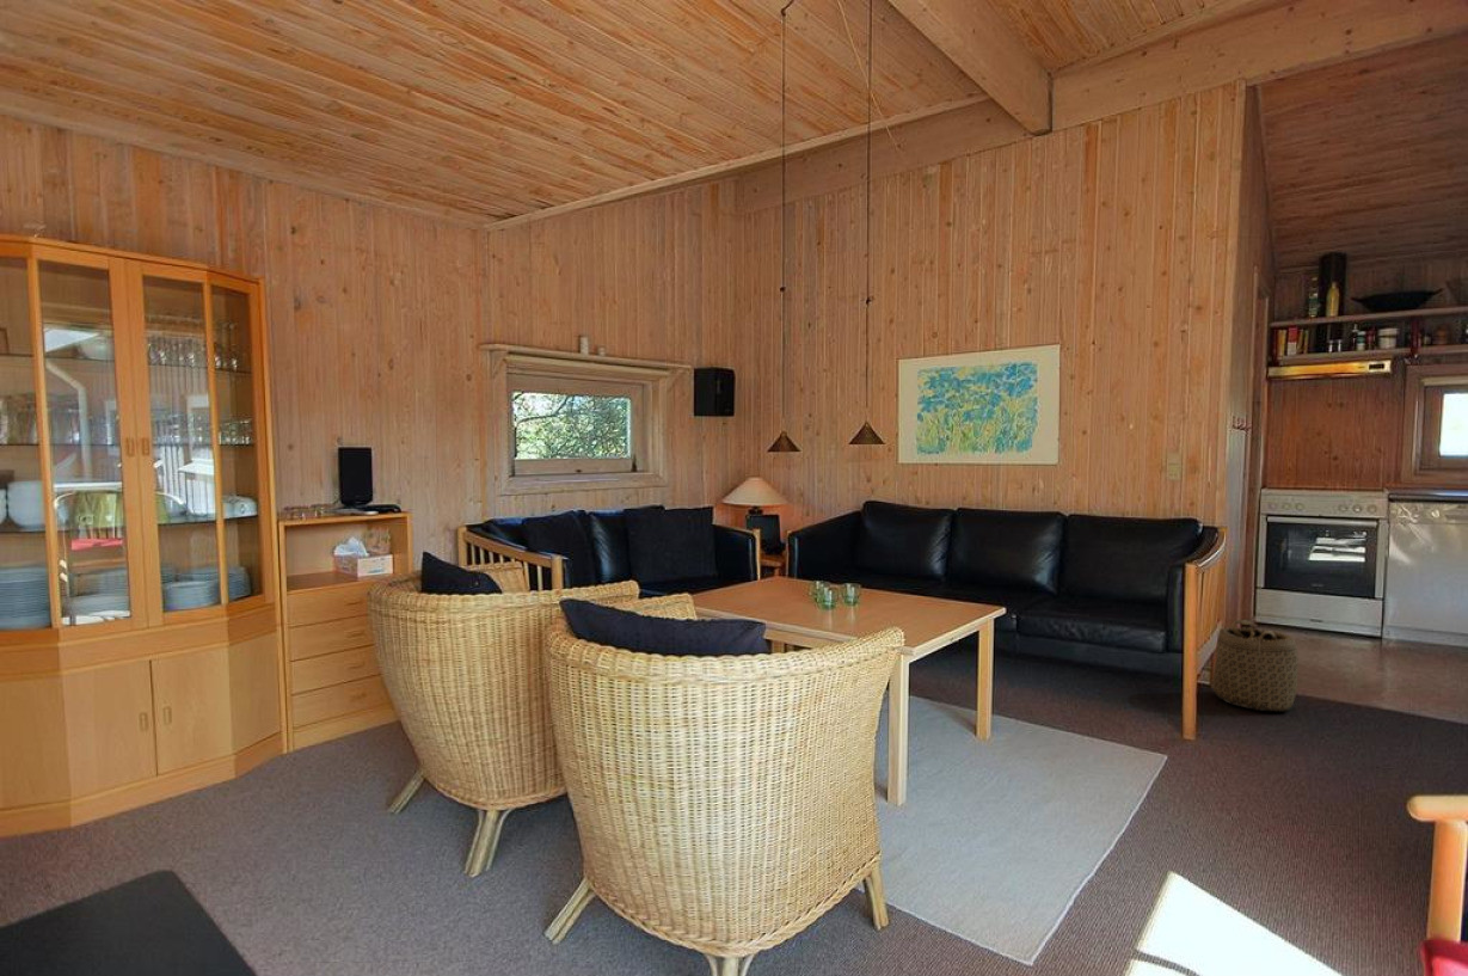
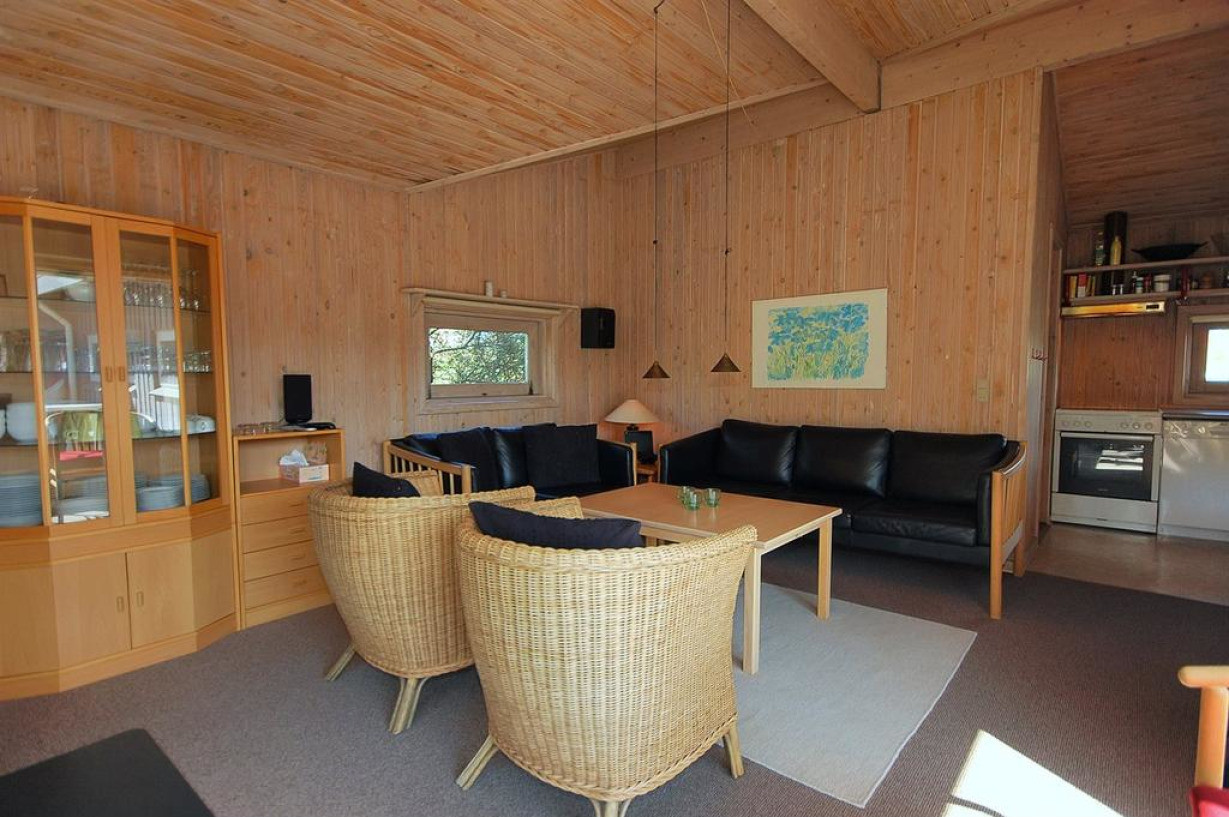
- basket [1211,619,1300,712]
